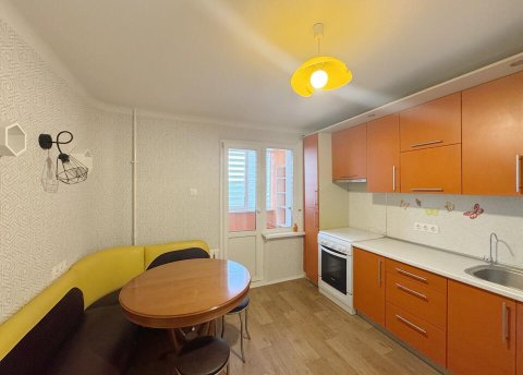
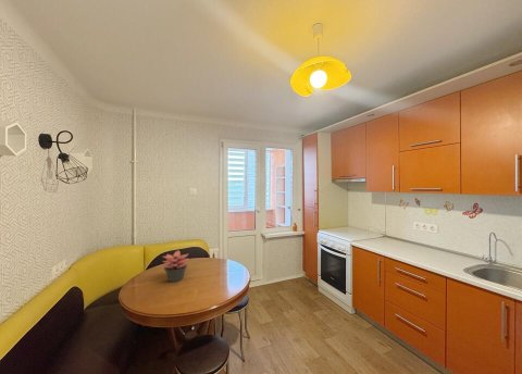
+ succulent plant [161,249,189,283]
